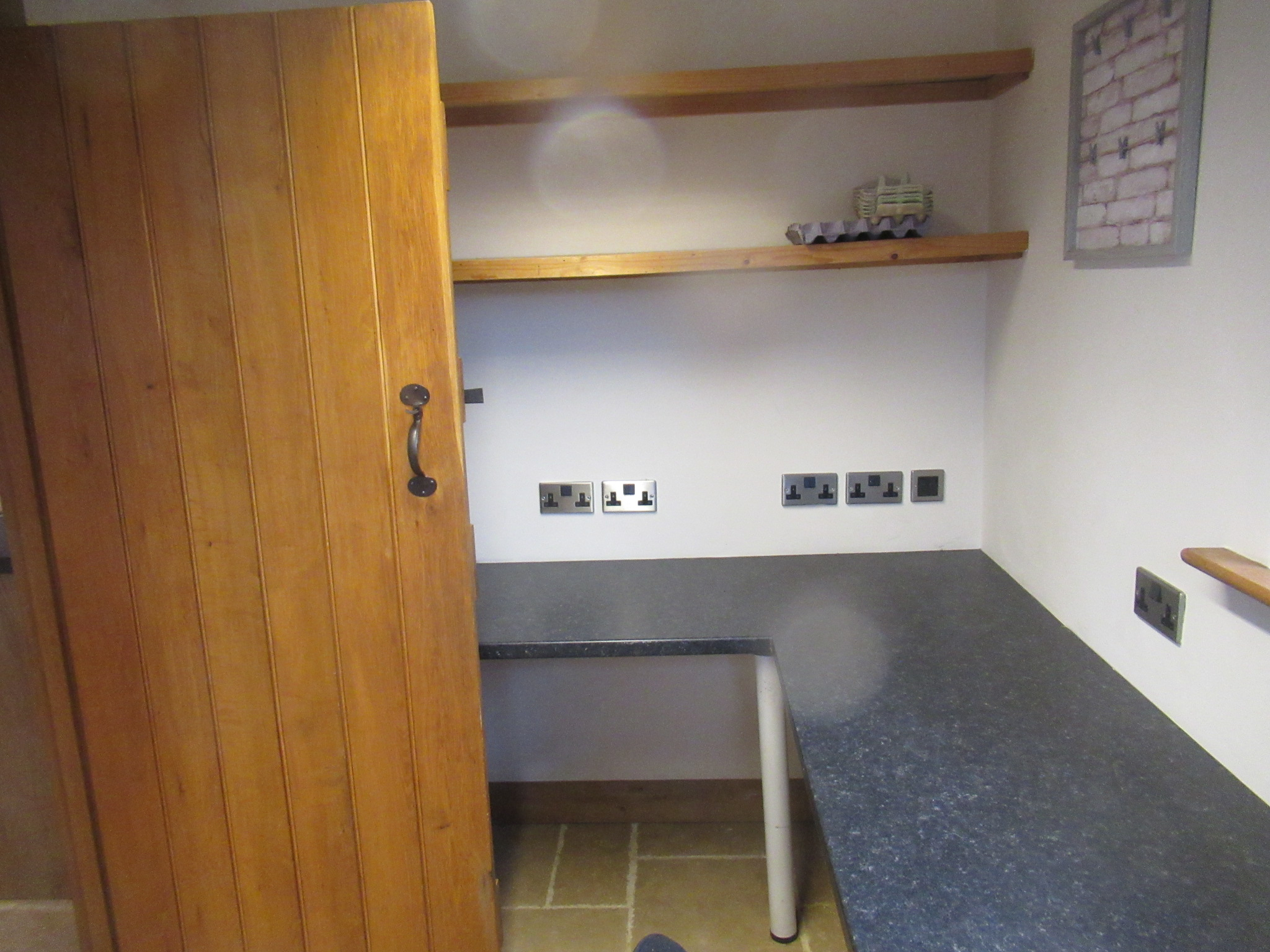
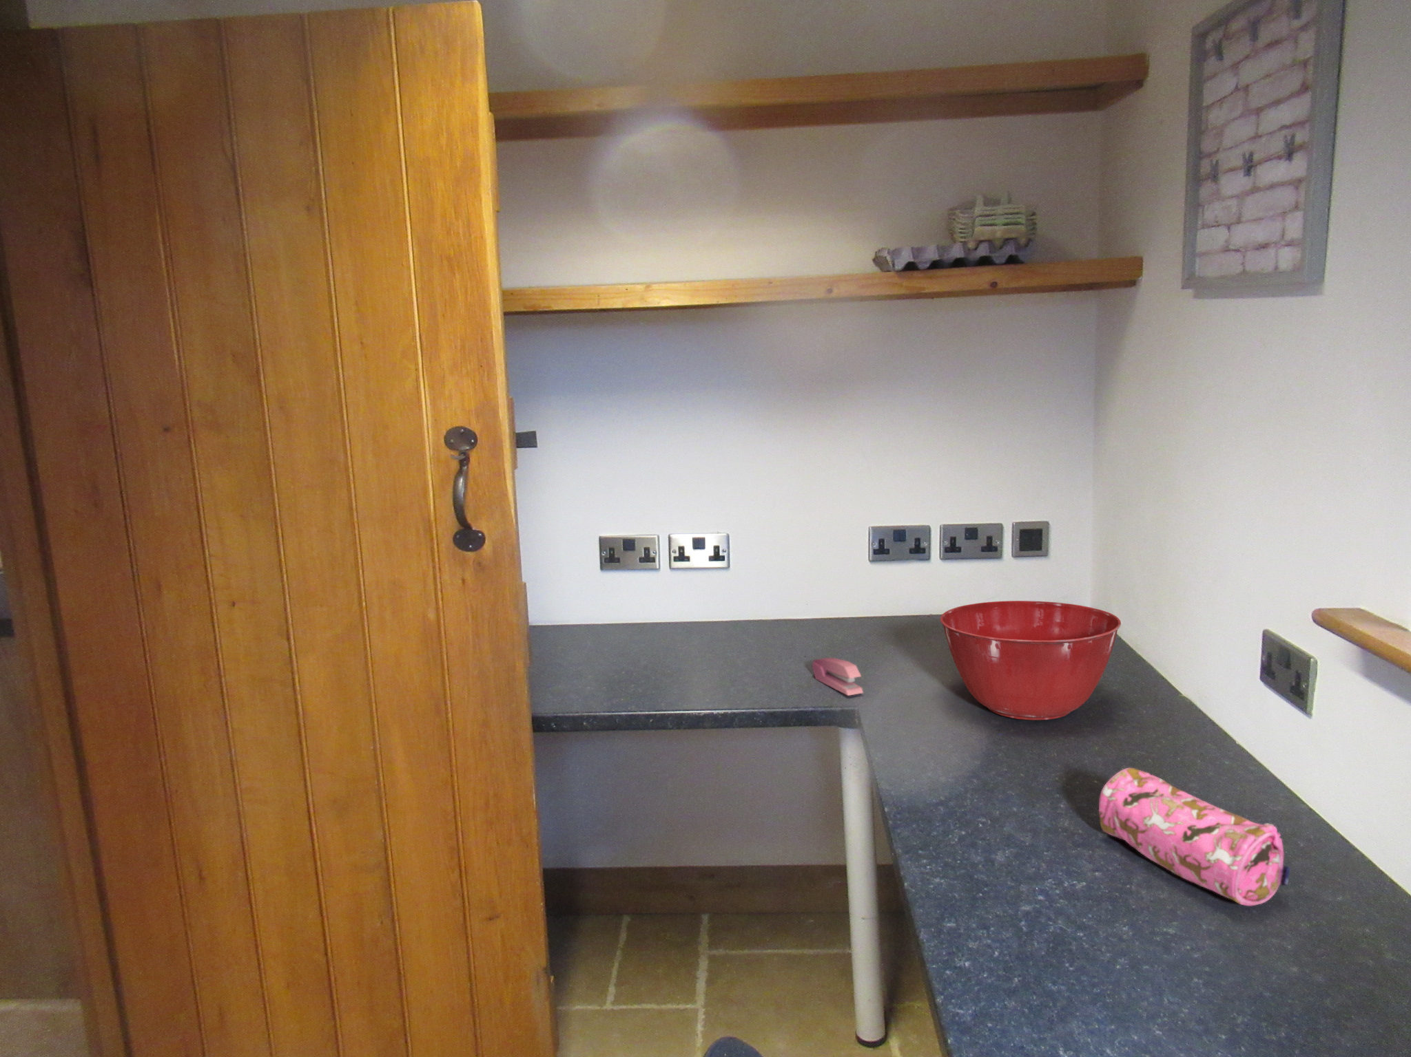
+ pencil case [1098,767,1291,906]
+ mixing bowl [940,600,1122,721]
+ stapler [811,657,864,696]
